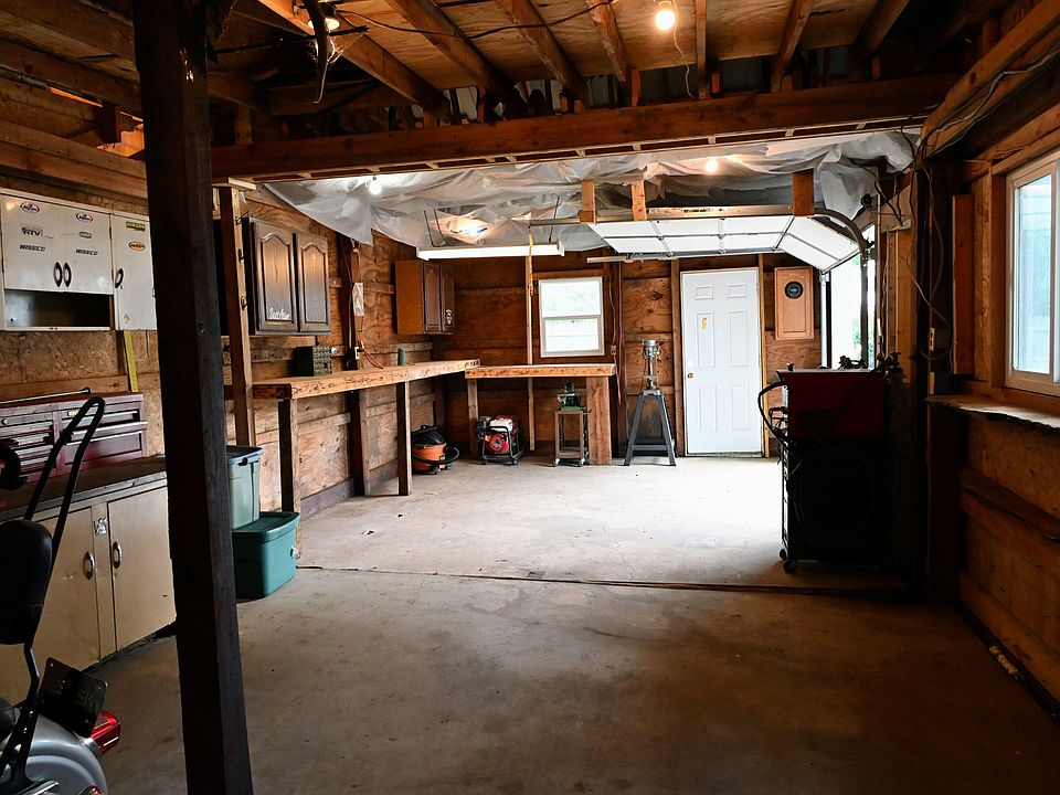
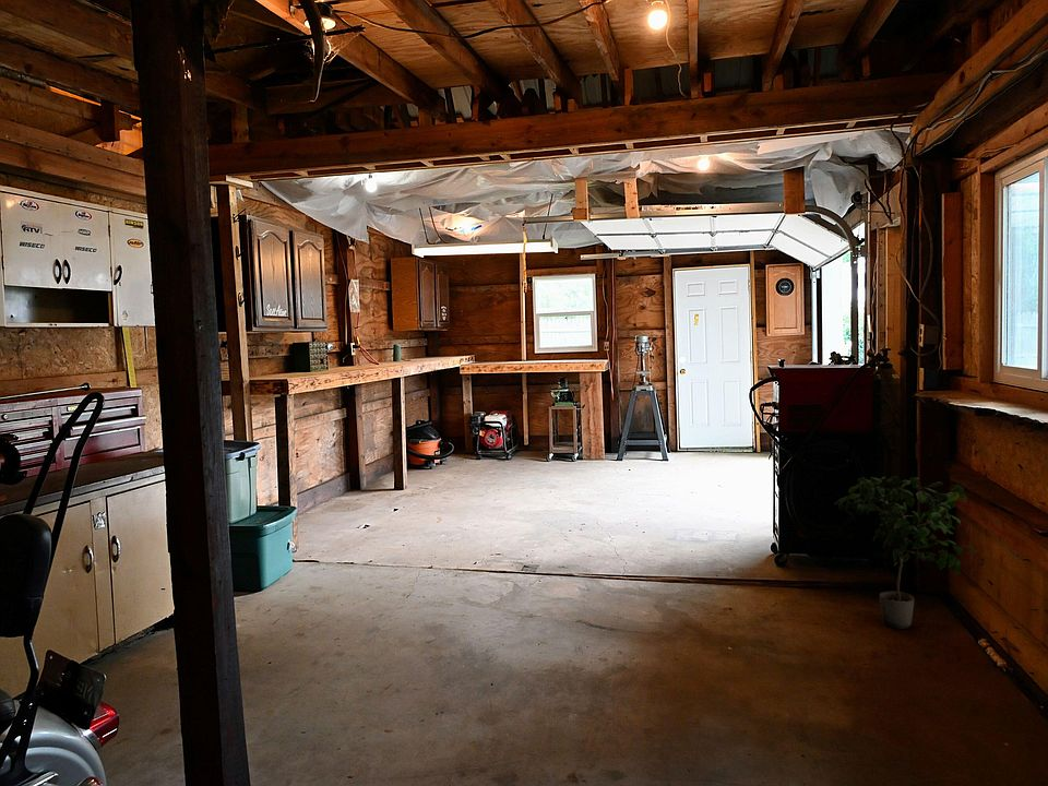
+ potted plant [834,475,977,630]
